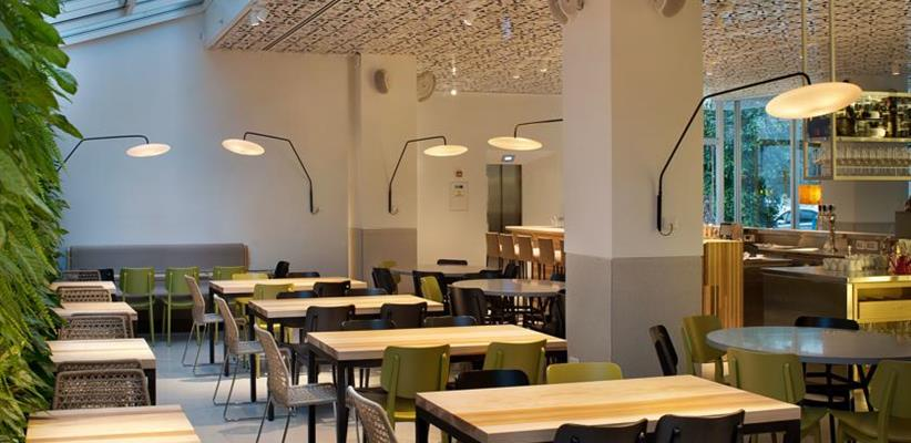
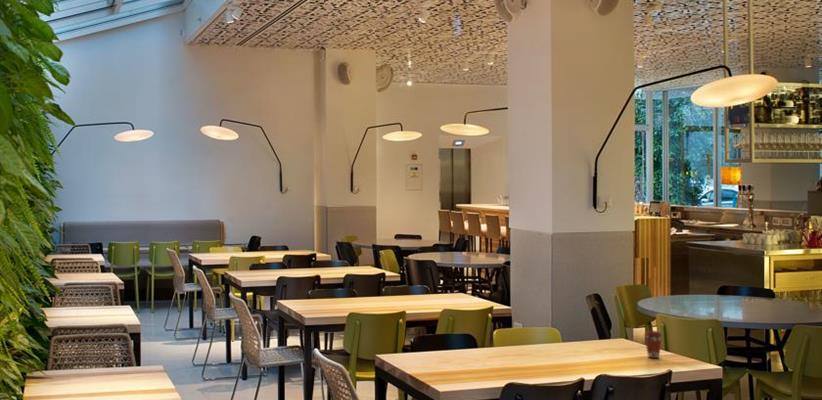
+ coffee cup [643,330,663,359]
